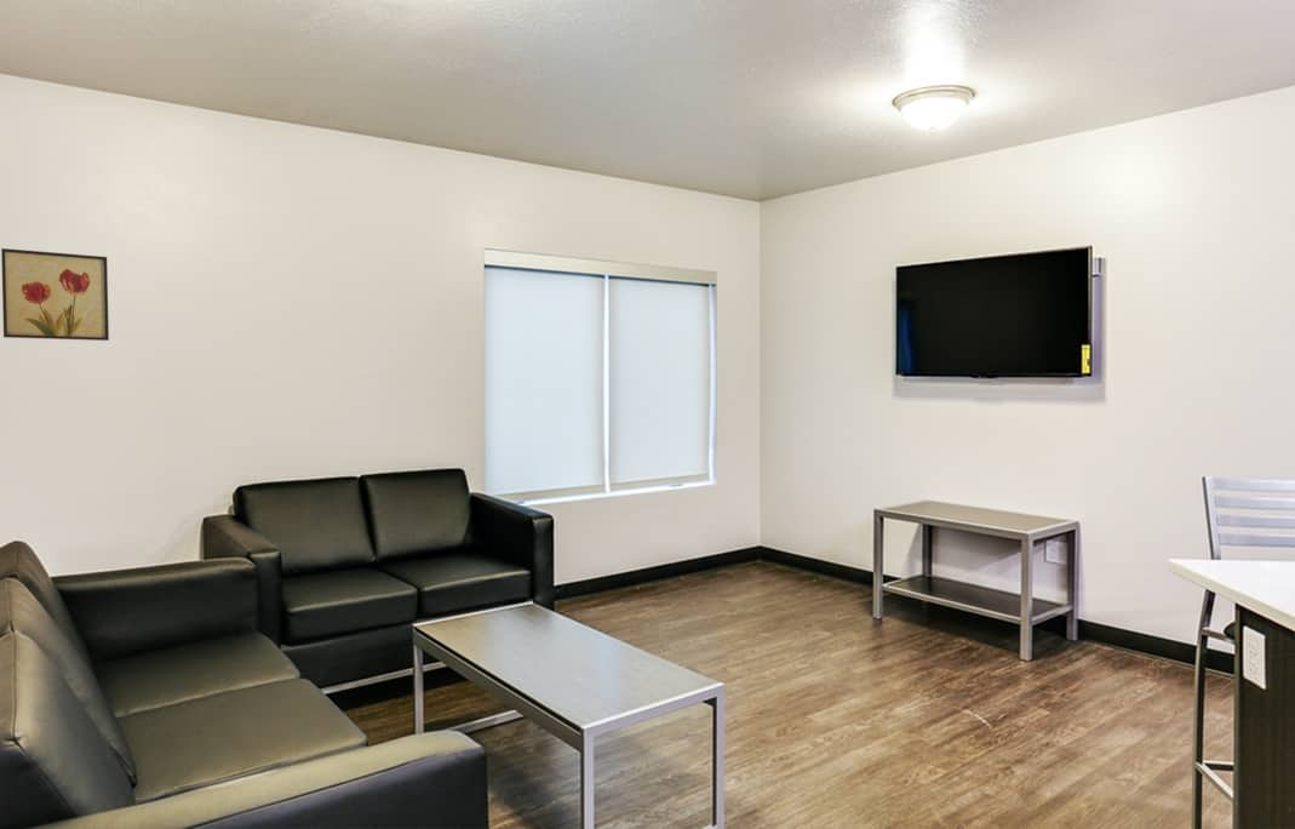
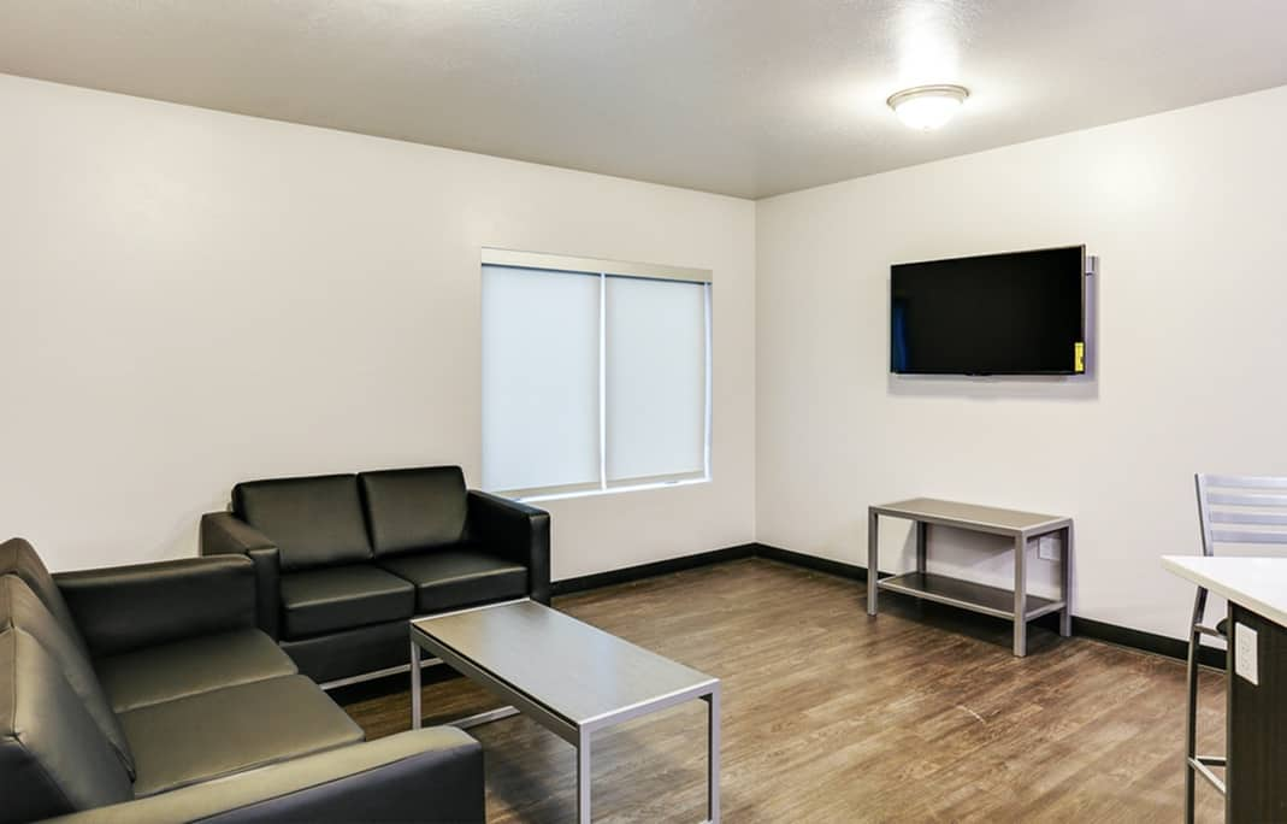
- wall art [0,247,110,342]
